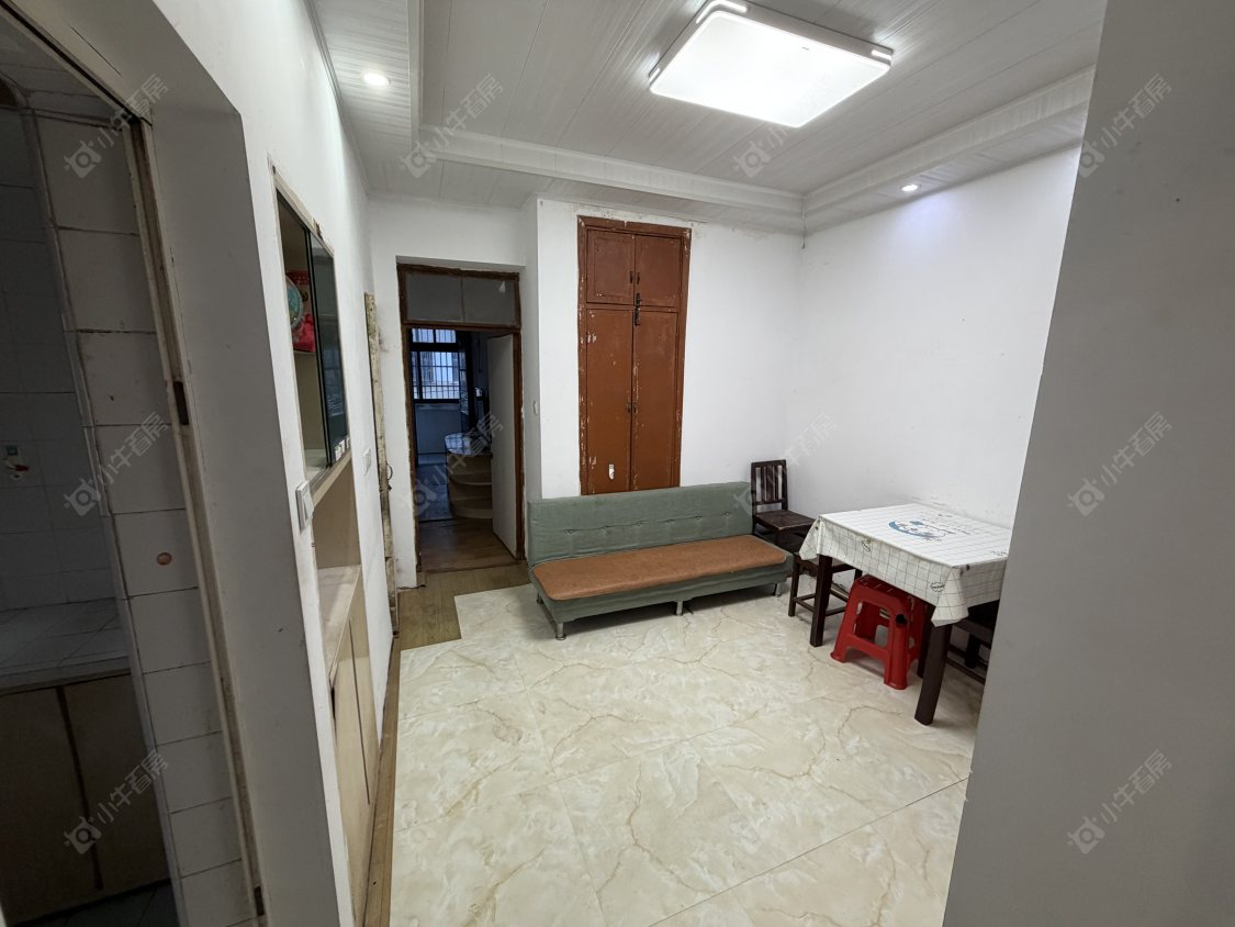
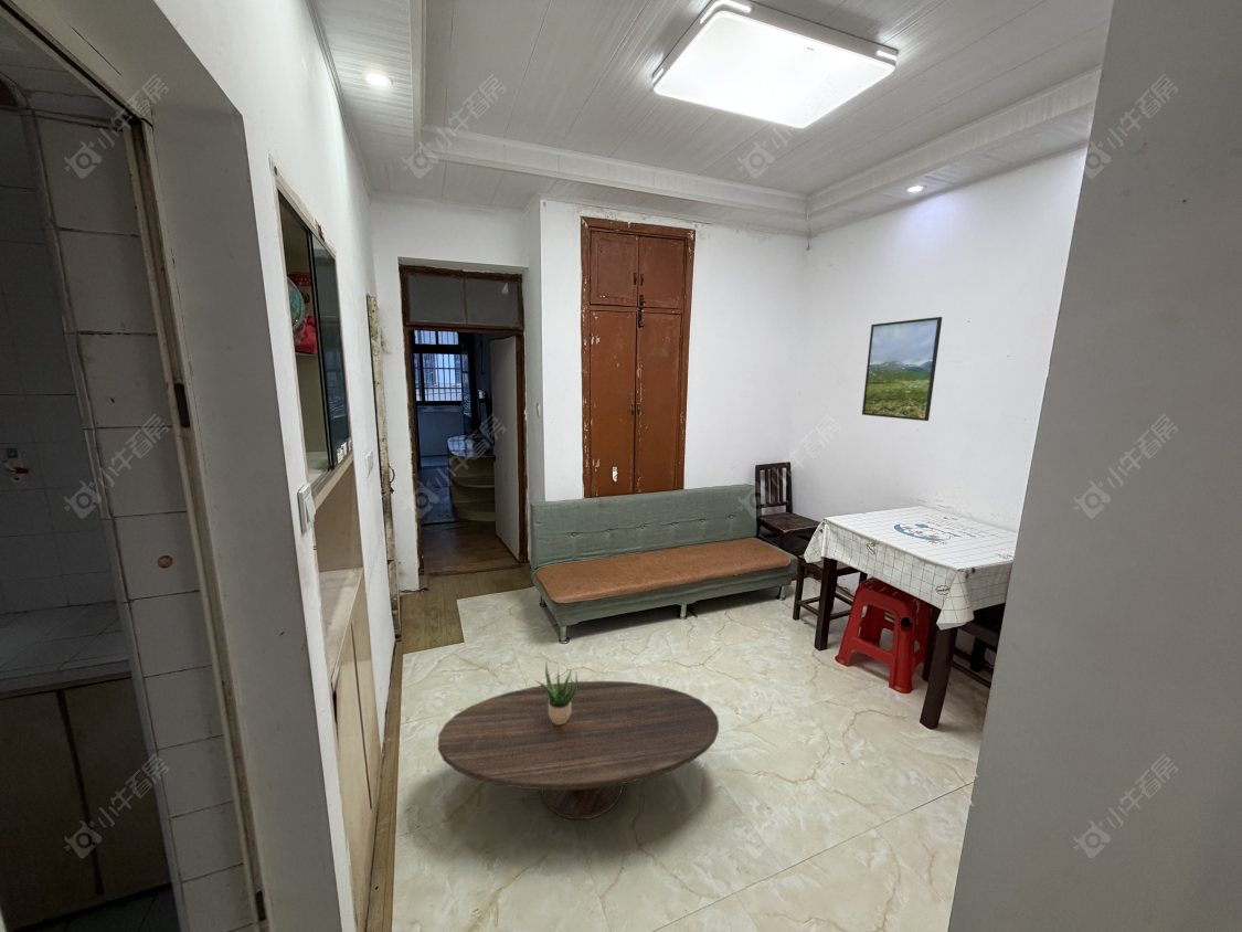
+ coffee table [437,680,720,820]
+ potted plant [533,660,578,724]
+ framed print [861,316,943,422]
